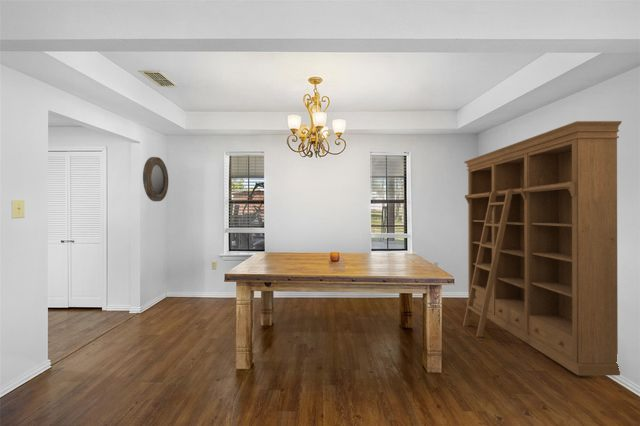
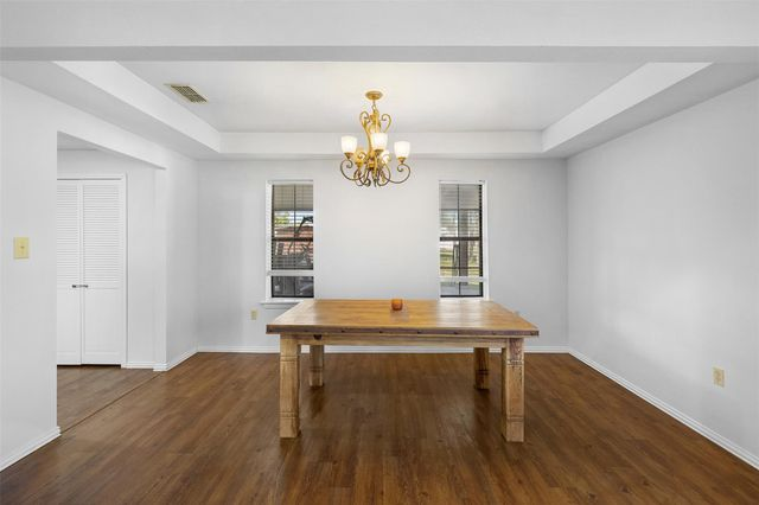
- bookcase [462,120,623,376]
- home mirror [142,156,169,202]
